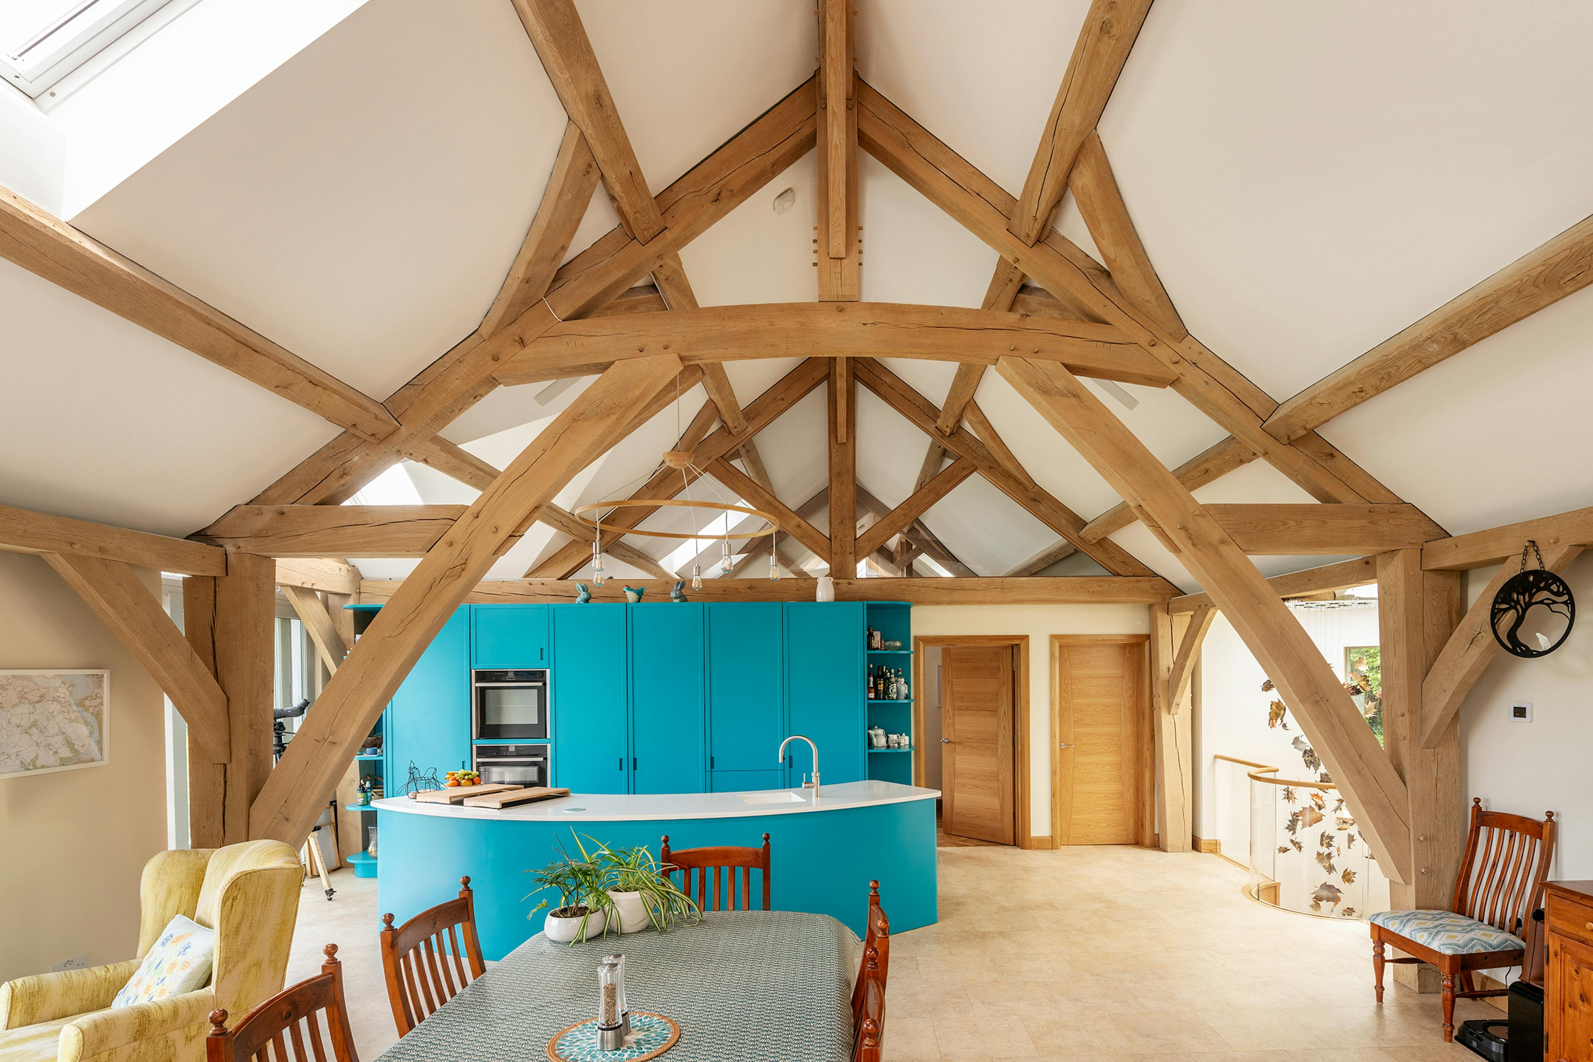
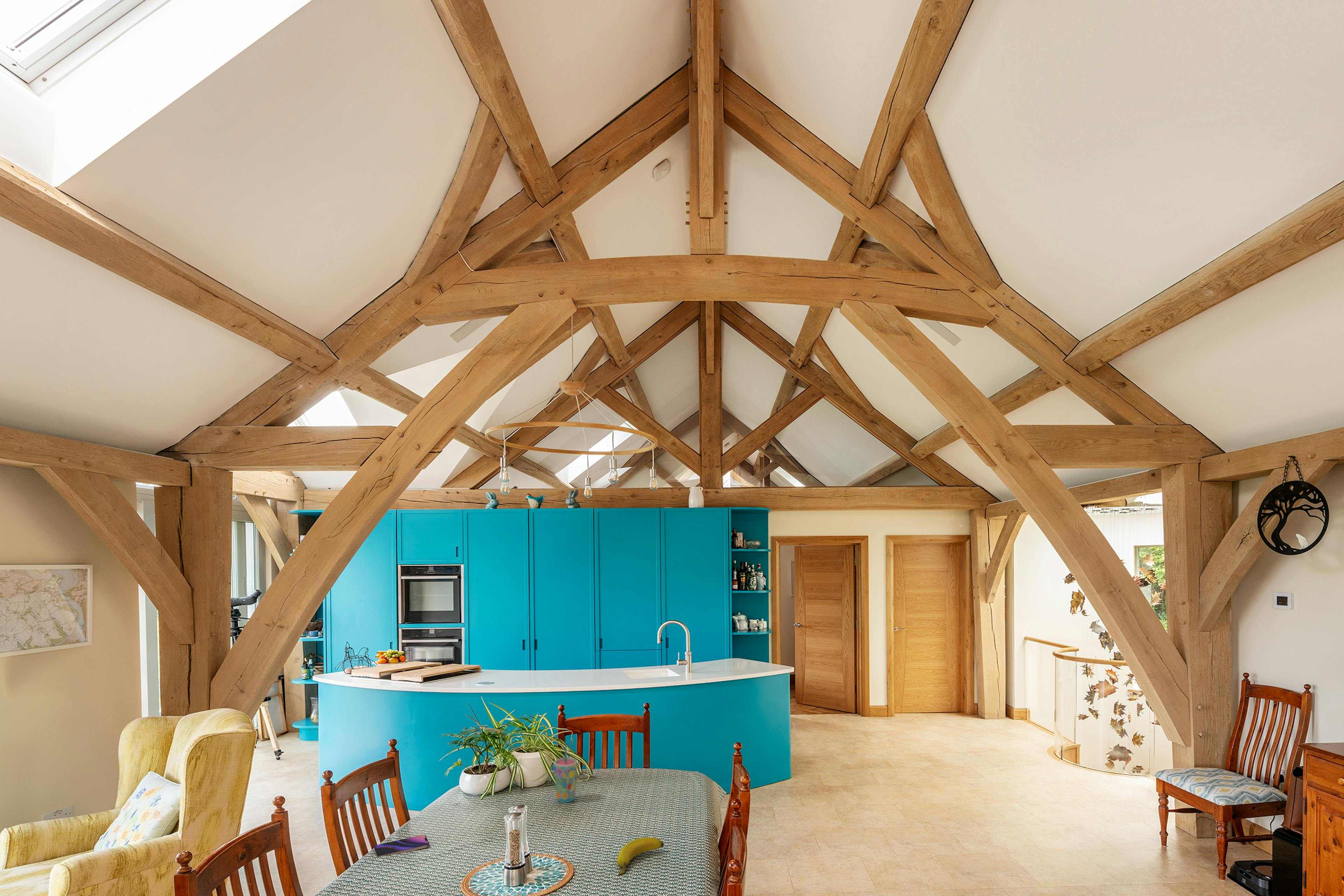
+ banana [617,837,664,876]
+ cup [554,742,577,803]
+ smartphone [373,834,429,857]
